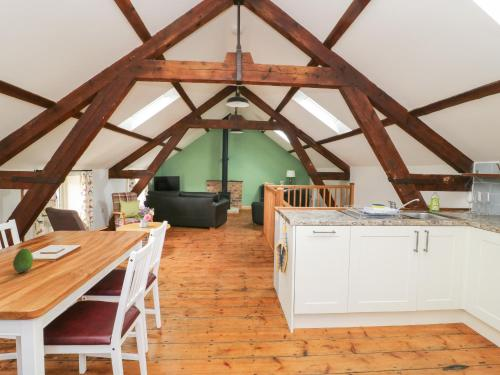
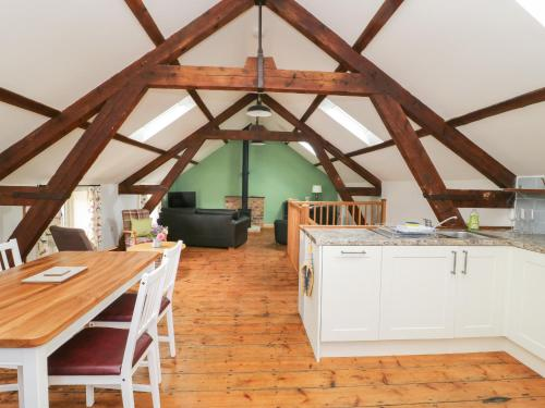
- fruit [12,247,34,274]
